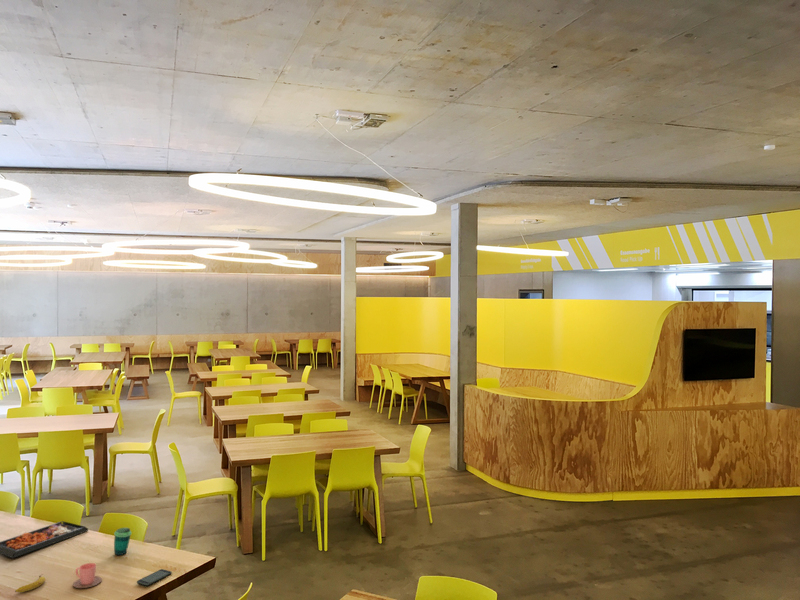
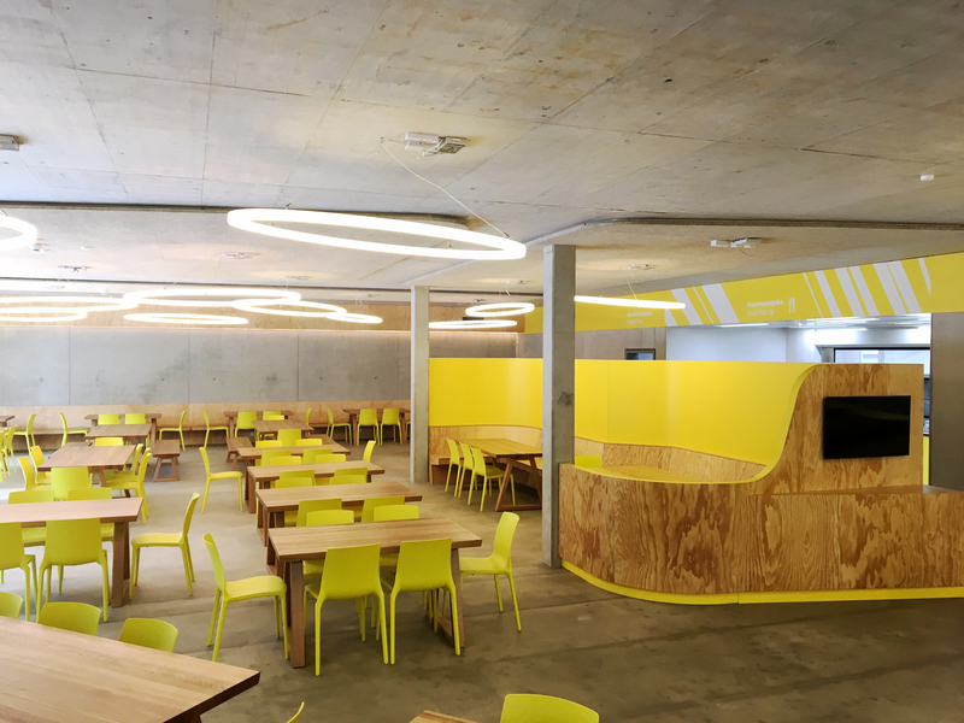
- cup [72,562,103,589]
- cup [113,527,132,556]
- smartphone [136,568,173,587]
- food tray [0,520,89,559]
- banana [14,573,47,593]
